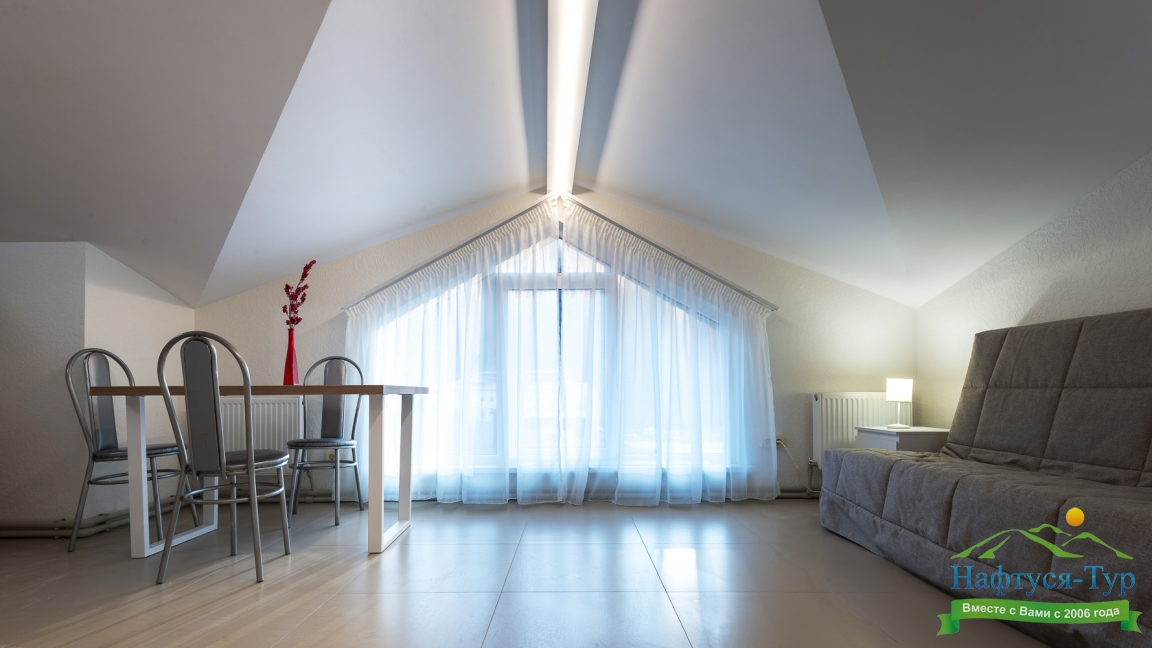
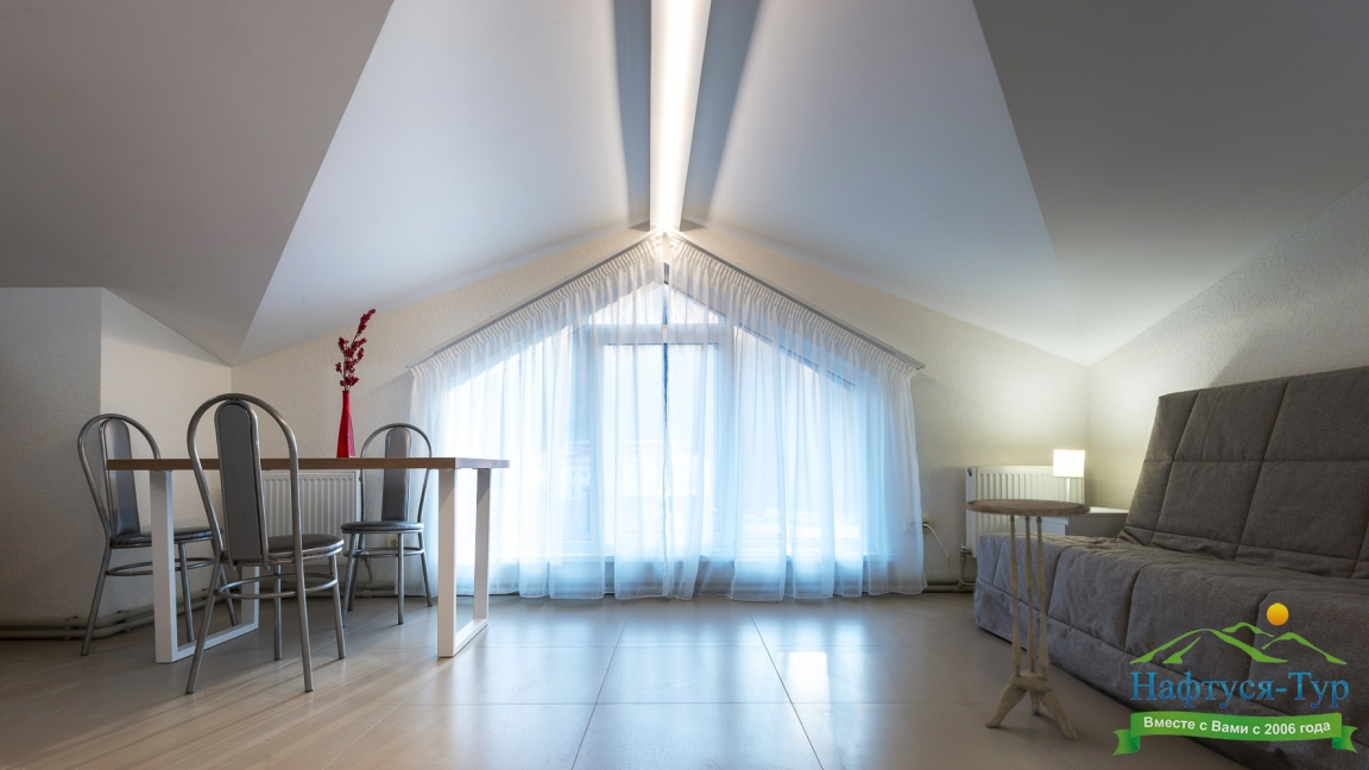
+ side table [964,498,1092,741]
